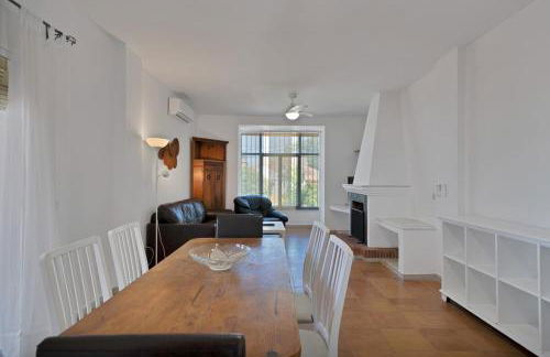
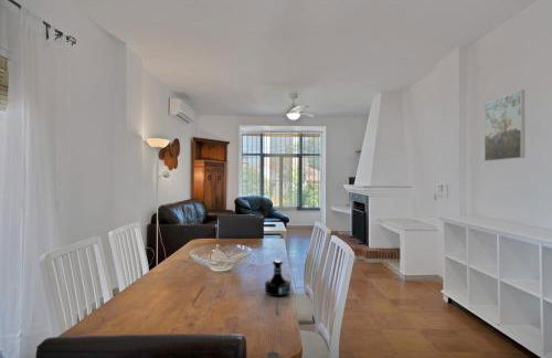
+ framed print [484,90,526,162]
+ tequila bottle [264,259,291,297]
